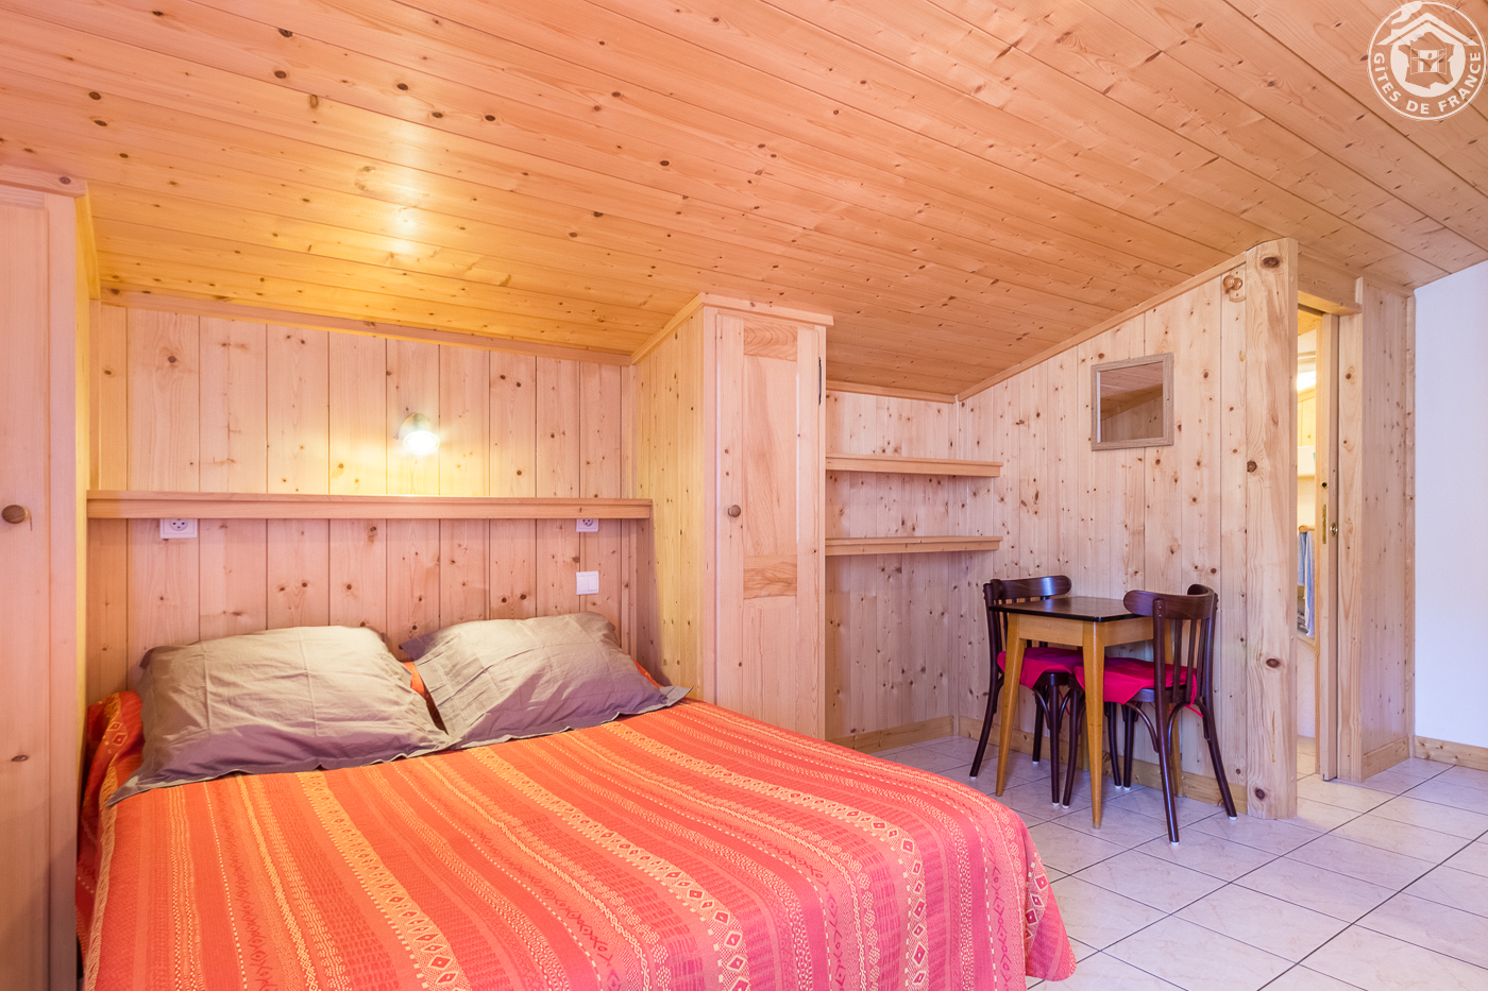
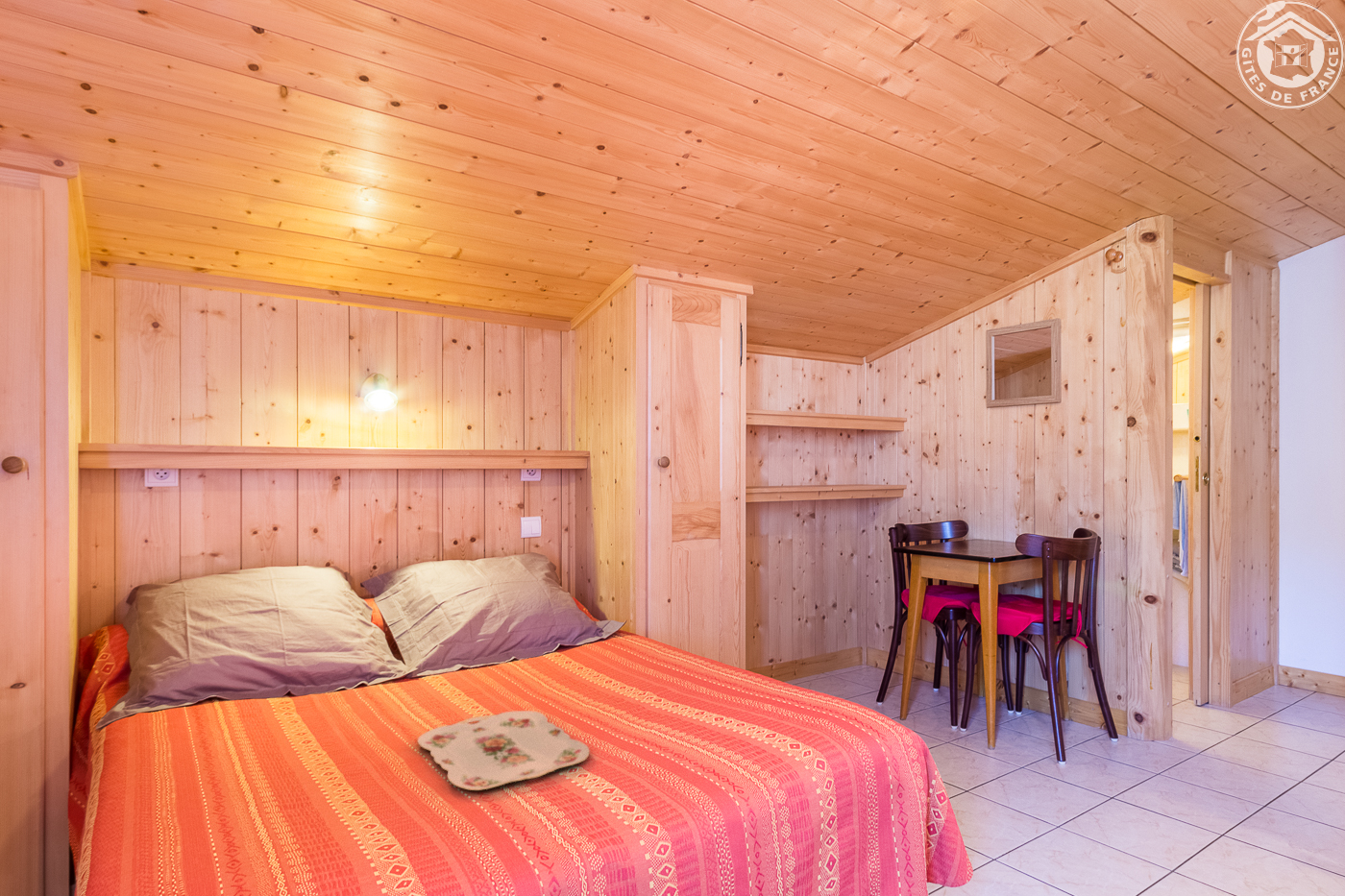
+ serving tray [417,710,591,791]
